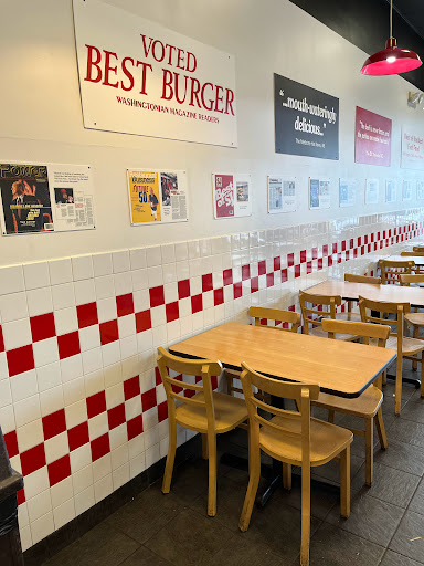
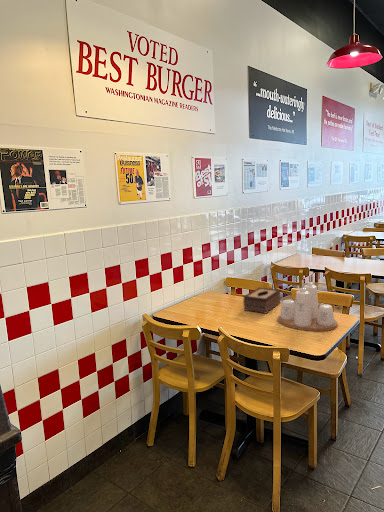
+ condiment set [277,274,338,332]
+ tissue box [242,287,281,315]
